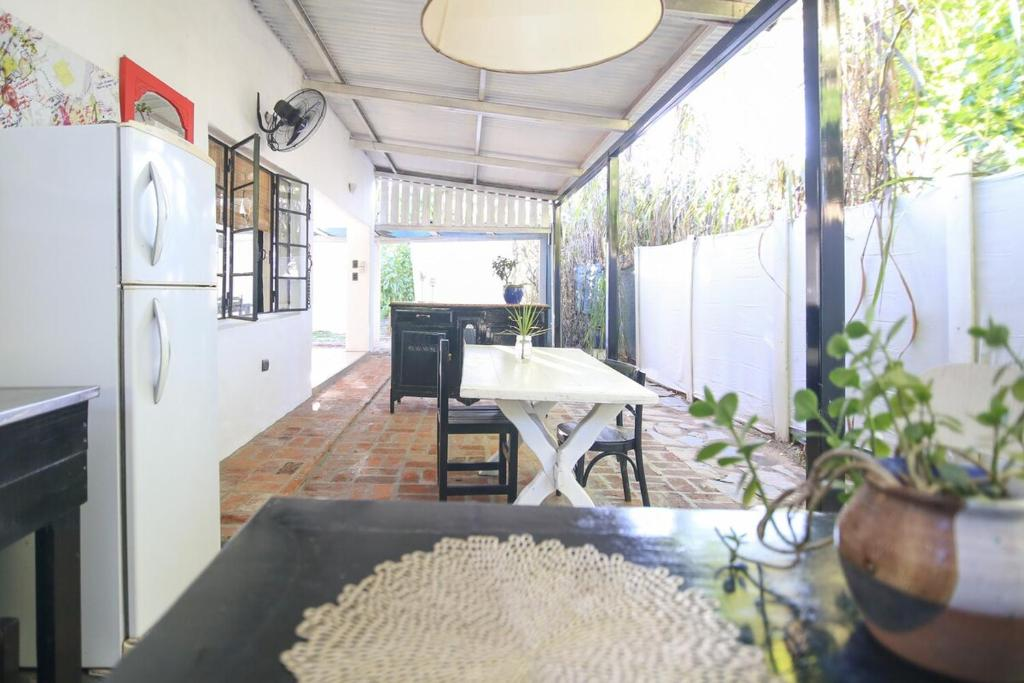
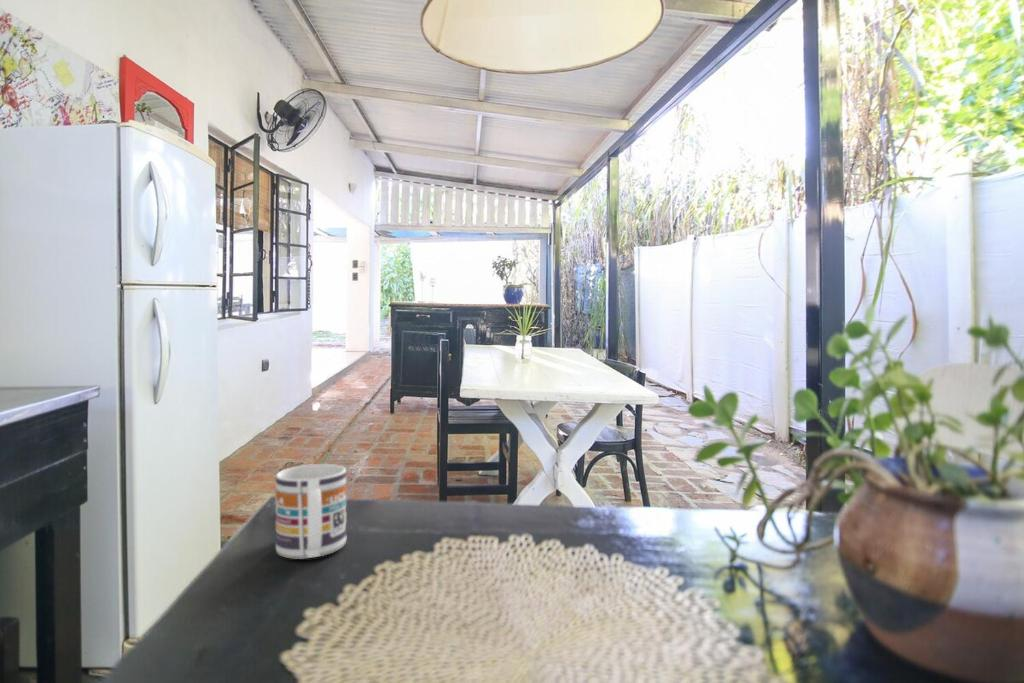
+ mug [275,463,347,559]
